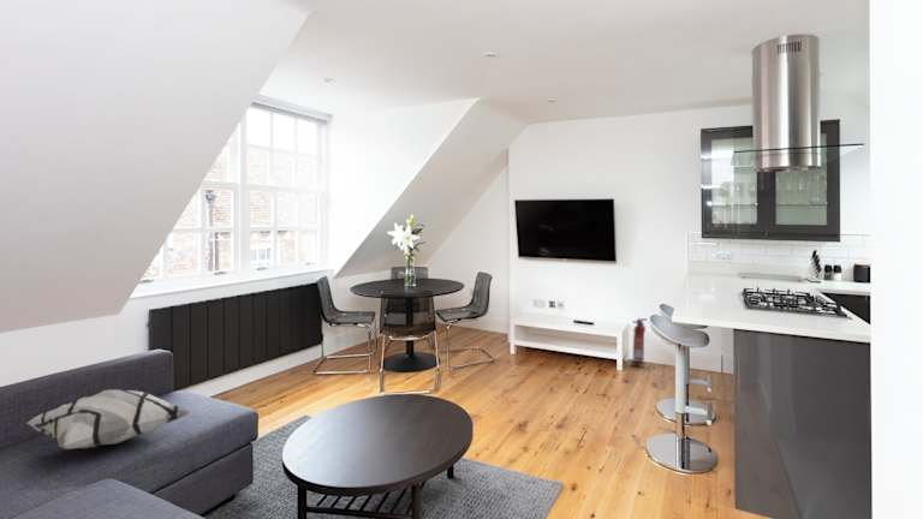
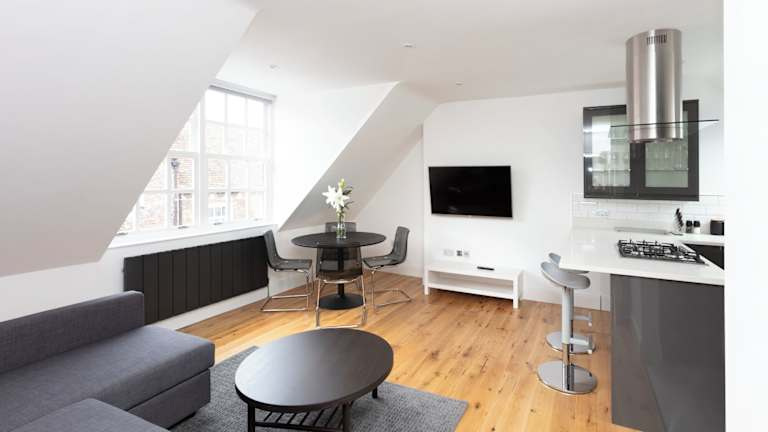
- fire extinguisher [625,317,649,366]
- decorative pillow [25,388,191,451]
